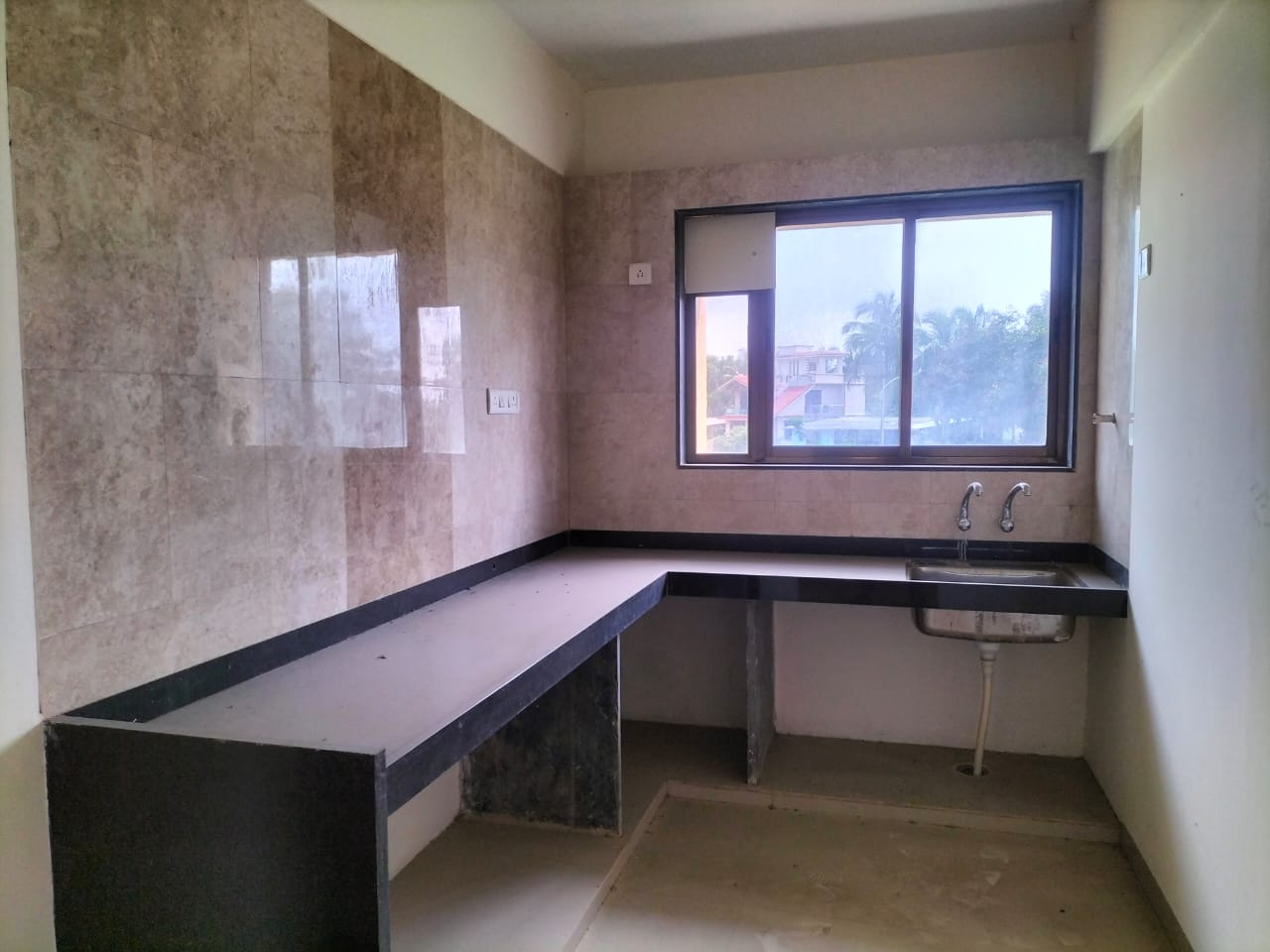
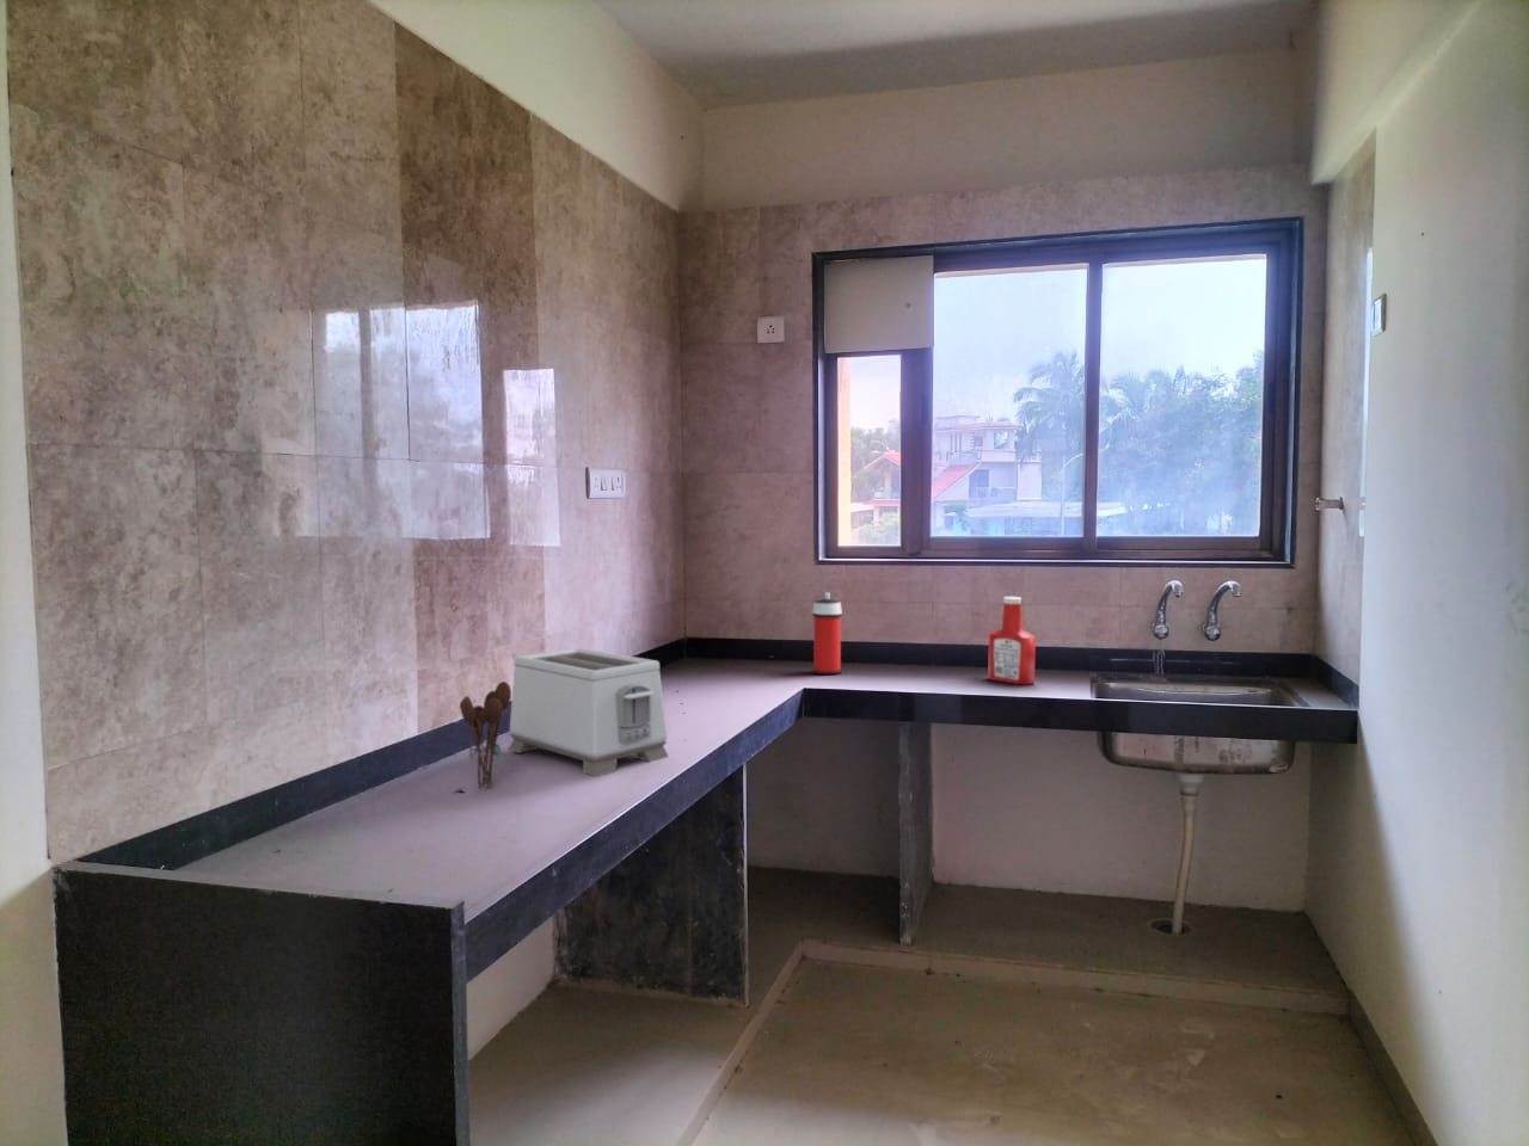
+ utensil holder [459,680,513,788]
+ spray can [811,591,843,675]
+ soap bottle [987,596,1037,685]
+ toaster [508,646,671,778]
